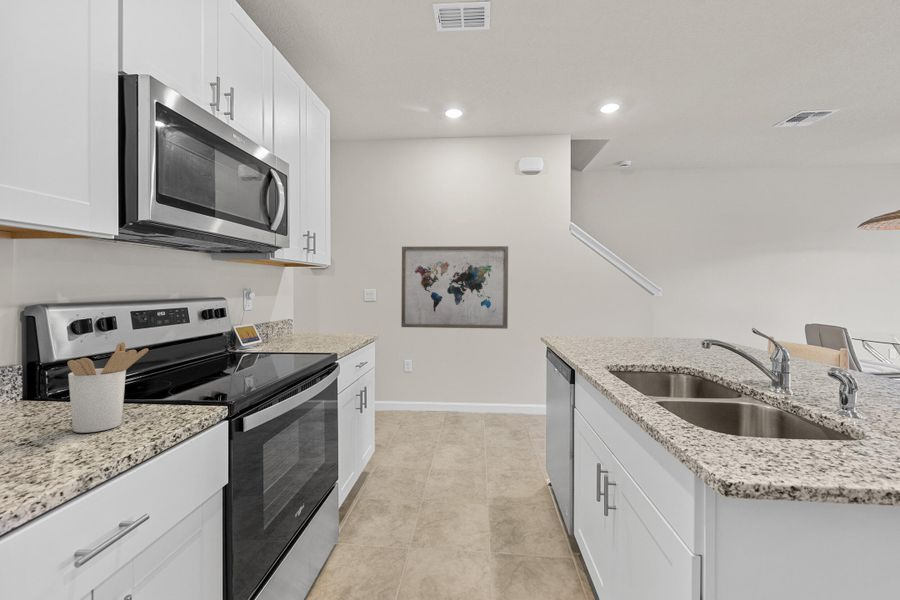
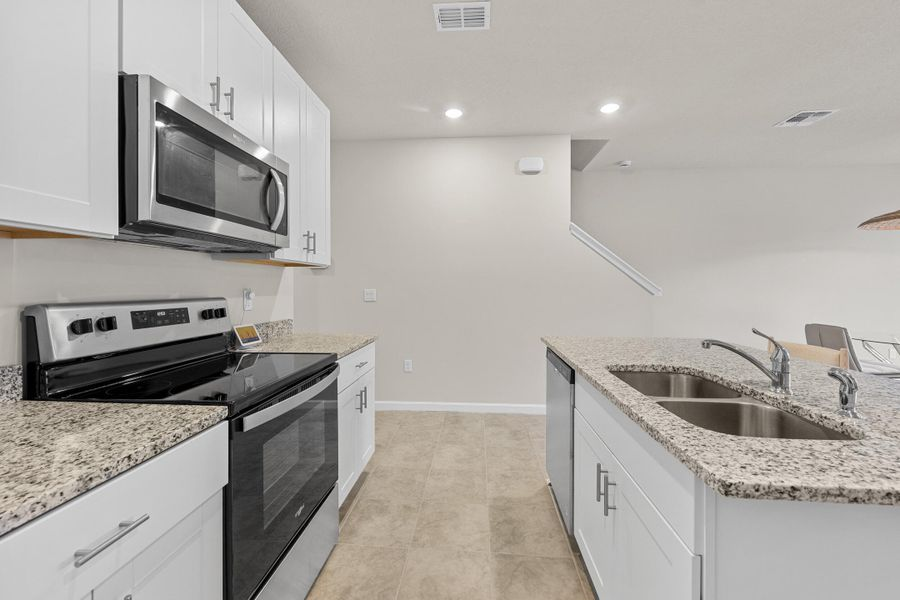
- utensil holder [67,341,149,434]
- wall art [400,245,509,330]
